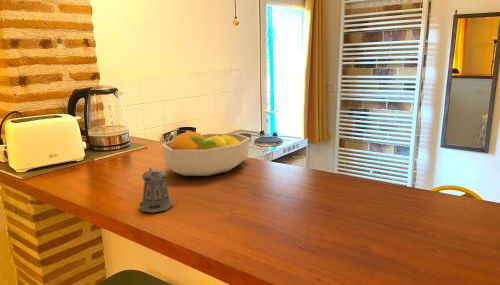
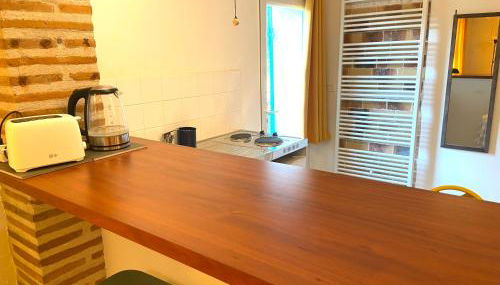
- fruit bowl [161,130,251,177]
- pepper shaker [138,167,174,214]
